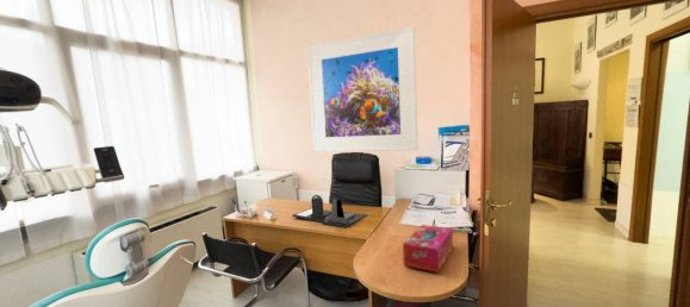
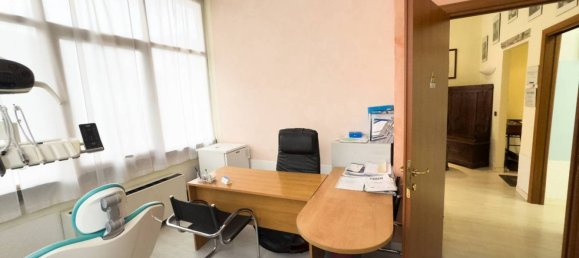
- tissue box [402,224,454,274]
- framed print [307,26,419,154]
- desk organizer [292,194,368,230]
